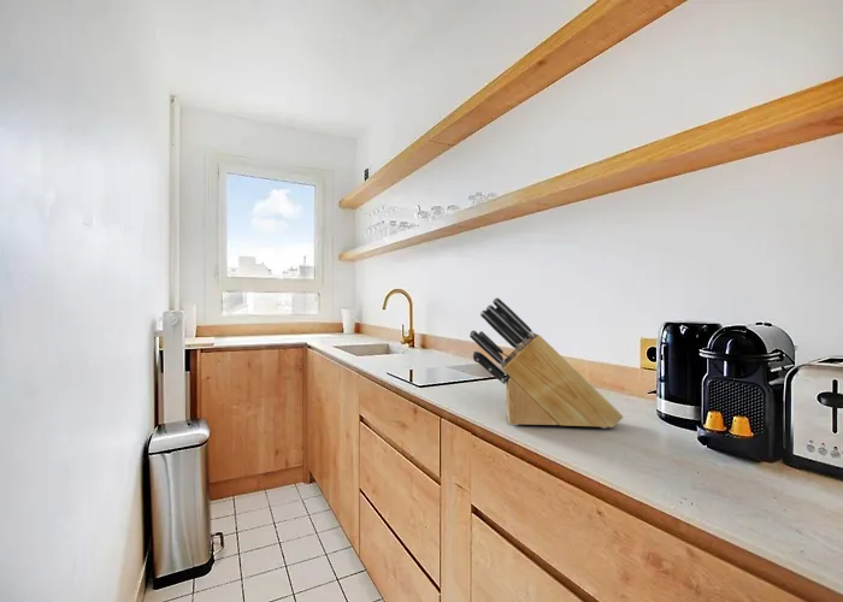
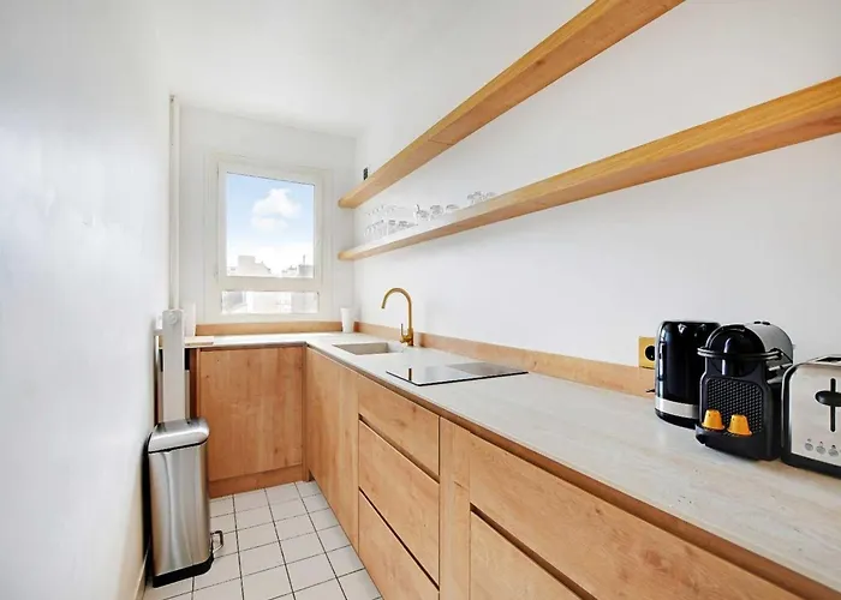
- knife block [468,296,624,430]
